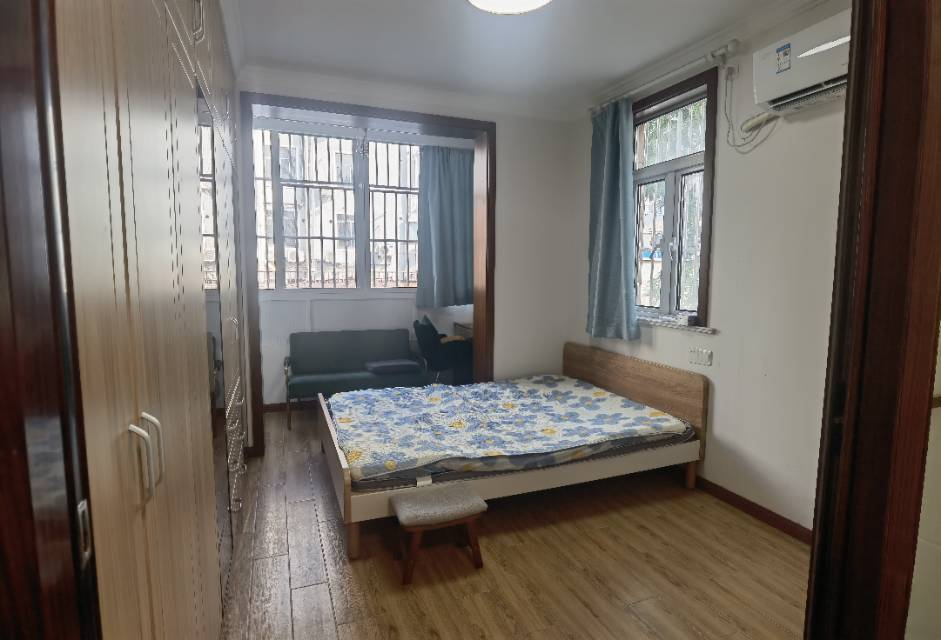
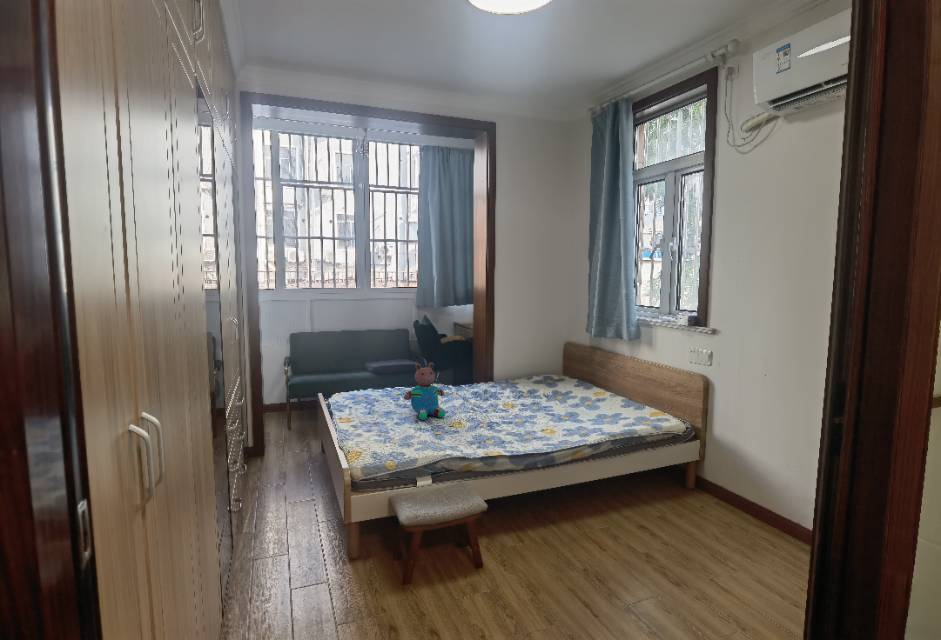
+ teddy bear [403,362,447,421]
